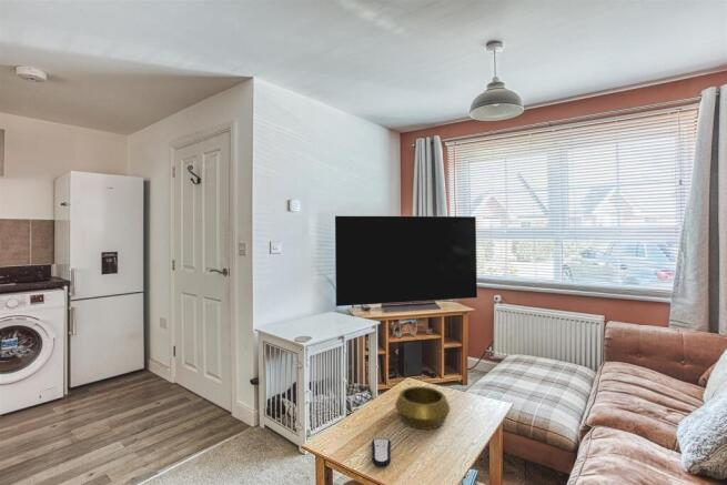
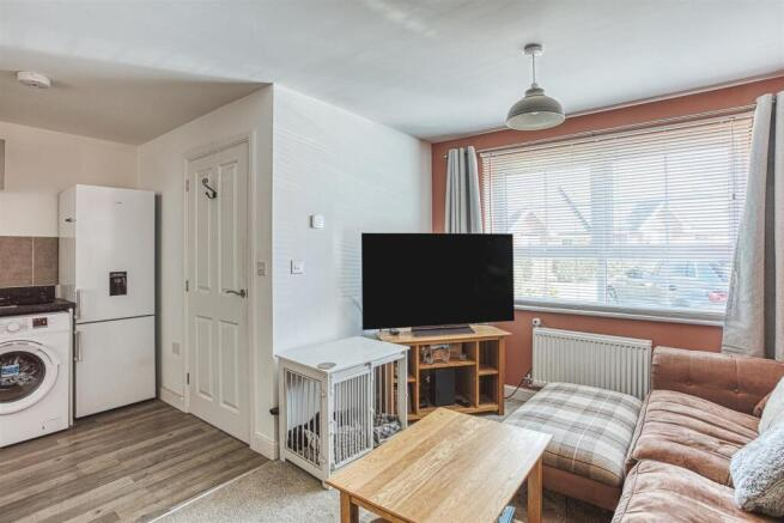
- decorative bowl [394,385,451,431]
- remote control [371,437,392,468]
